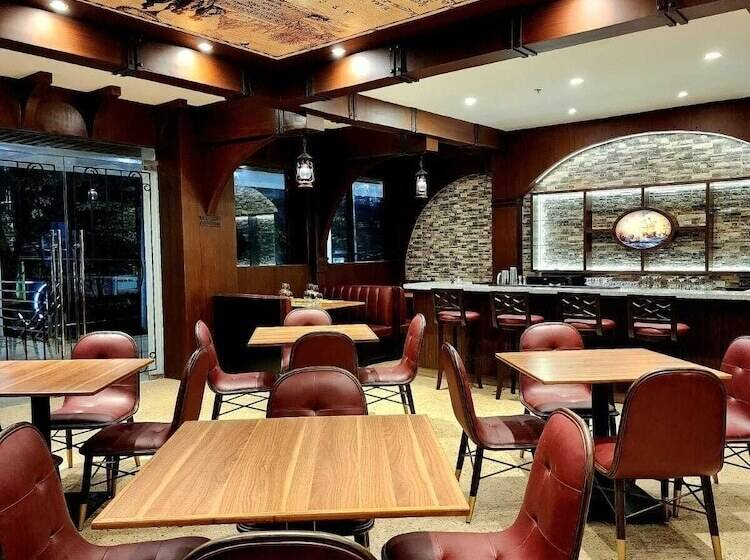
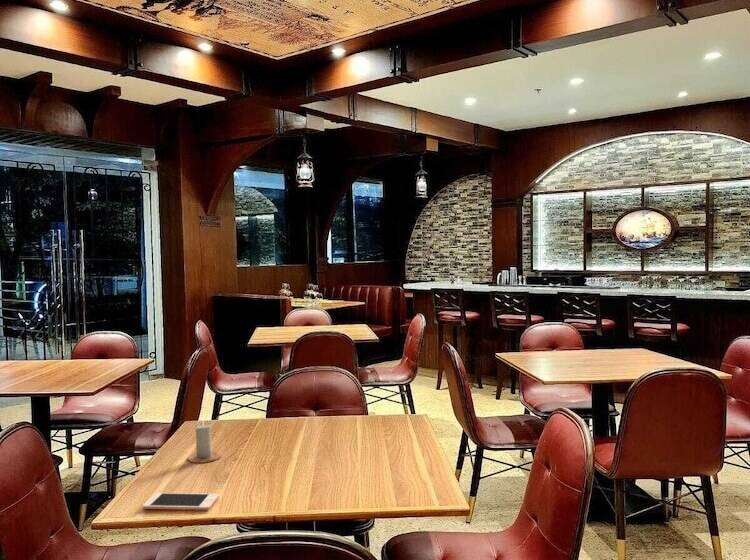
+ candle [187,413,222,464]
+ cell phone [142,492,220,511]
